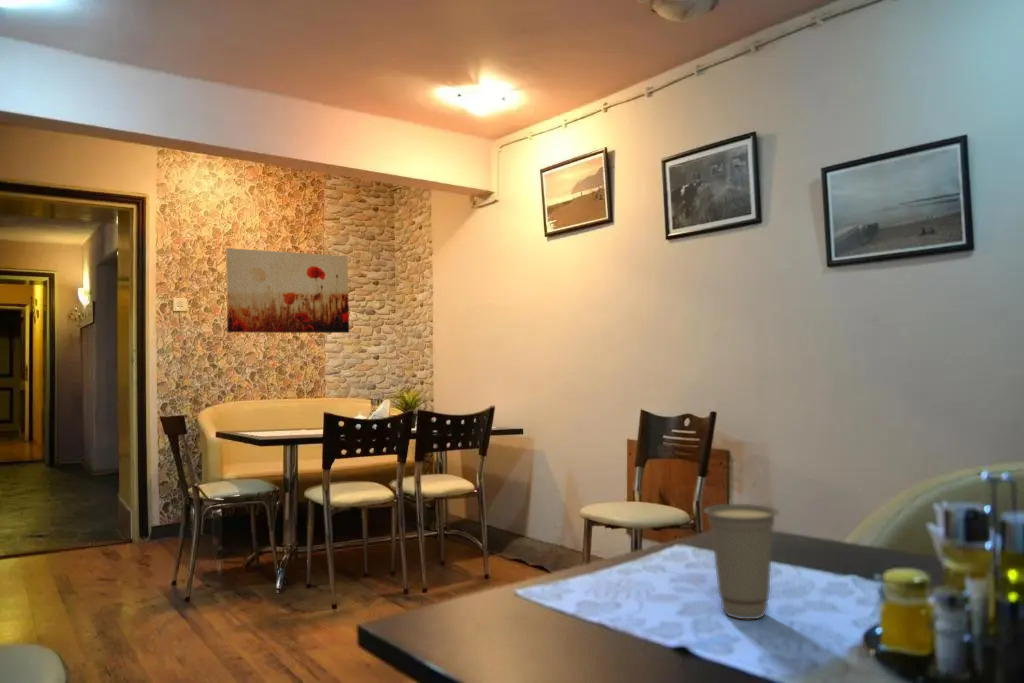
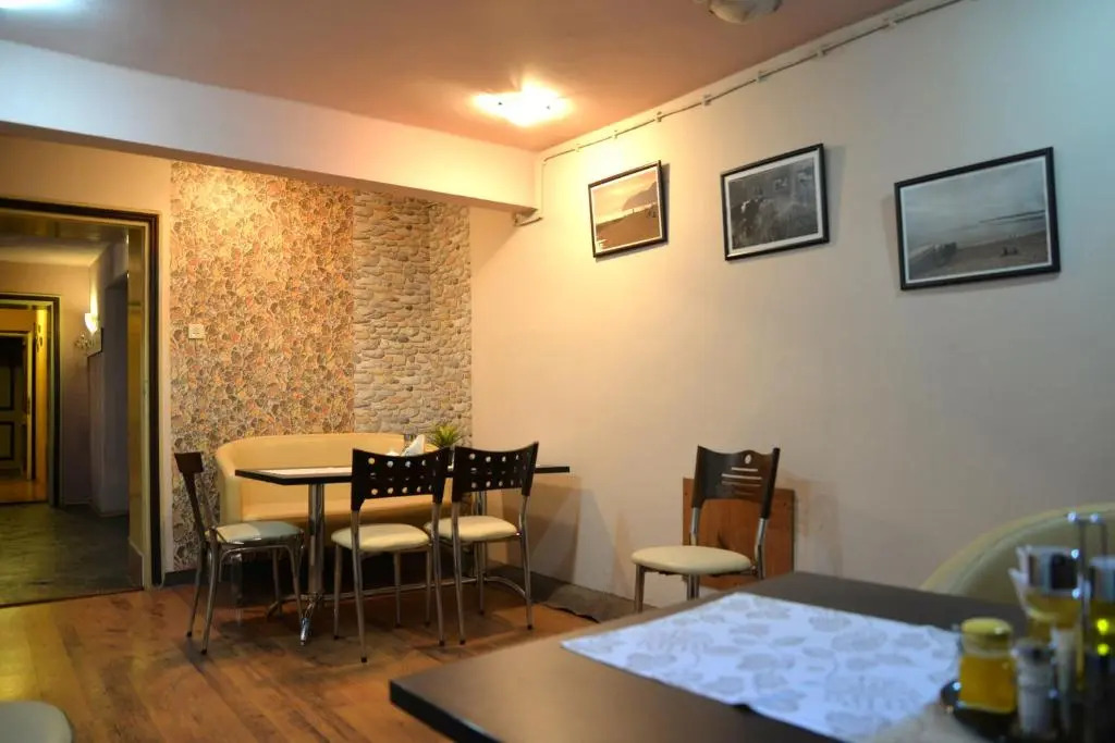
- wall art [225,247,350,334]
- cup [702,503,780,620]
